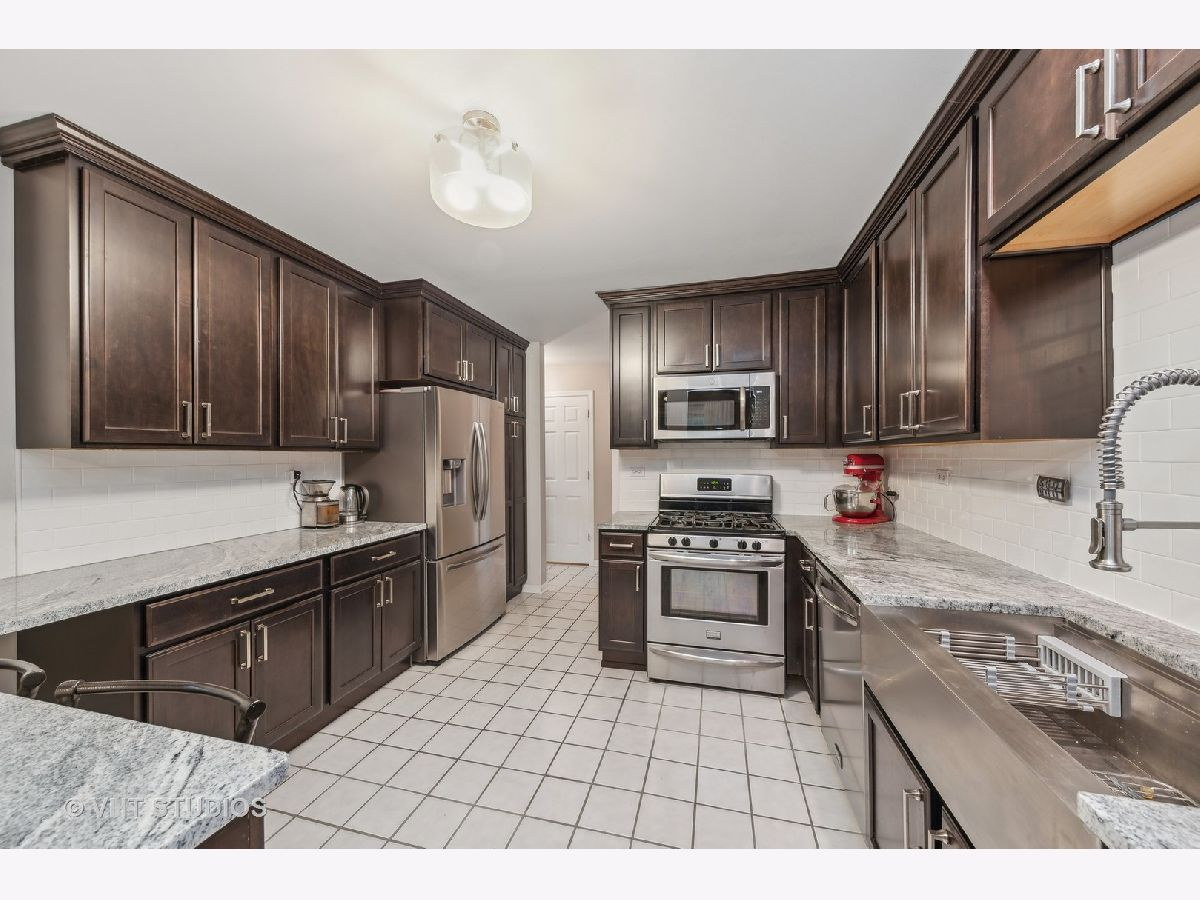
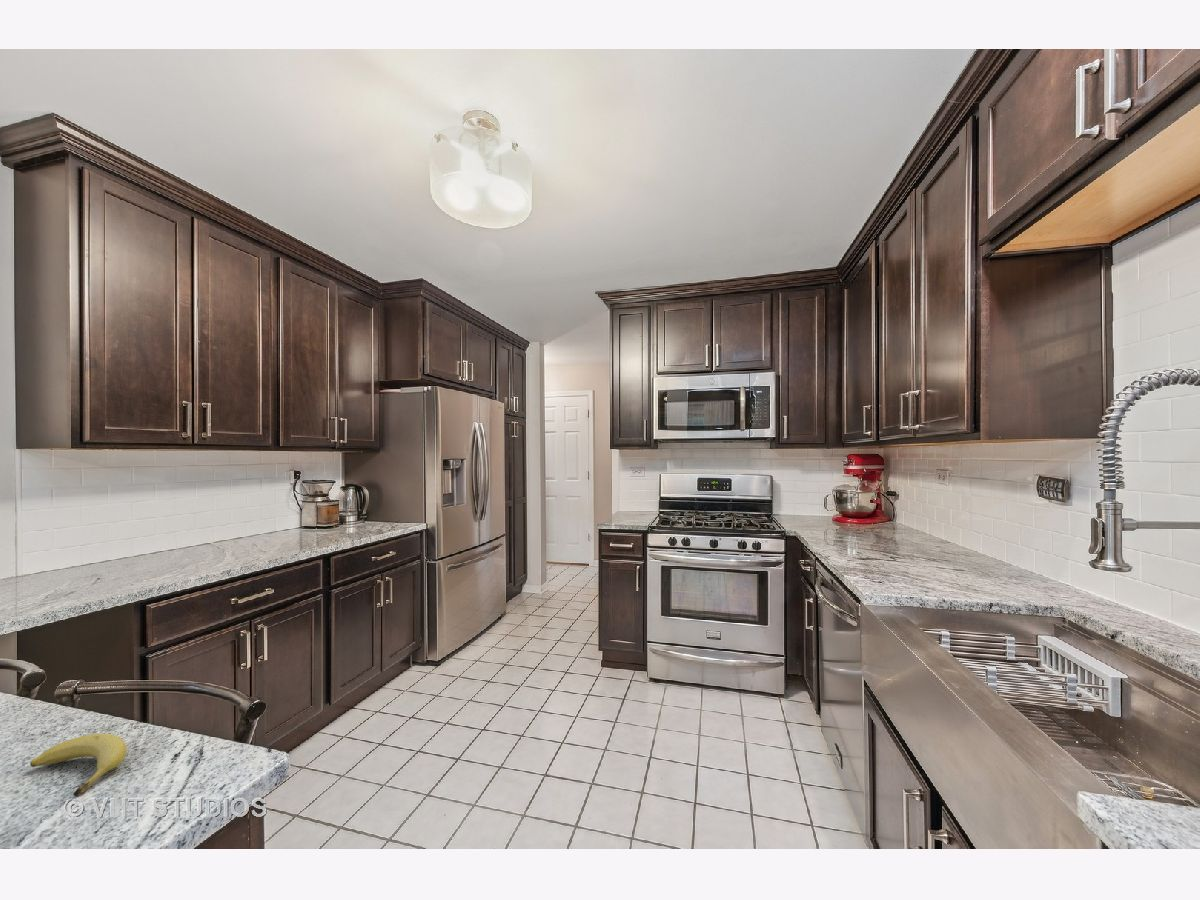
+ fruit [29,733,128,797]
